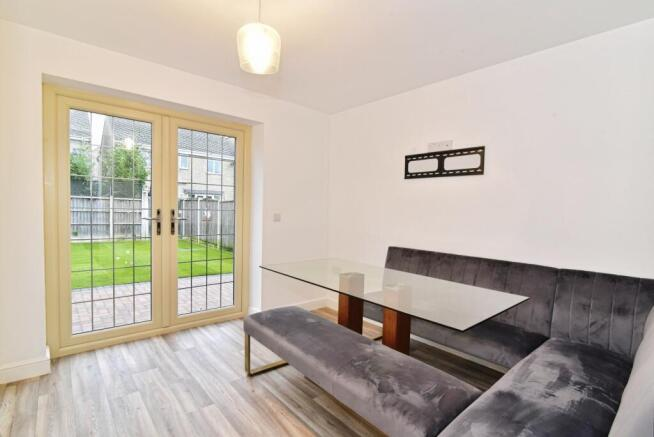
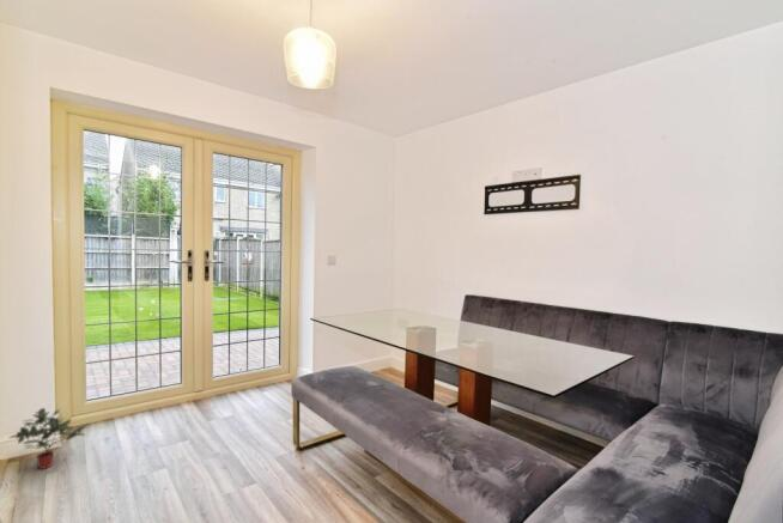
+ potted plant [8,407,90,470]
